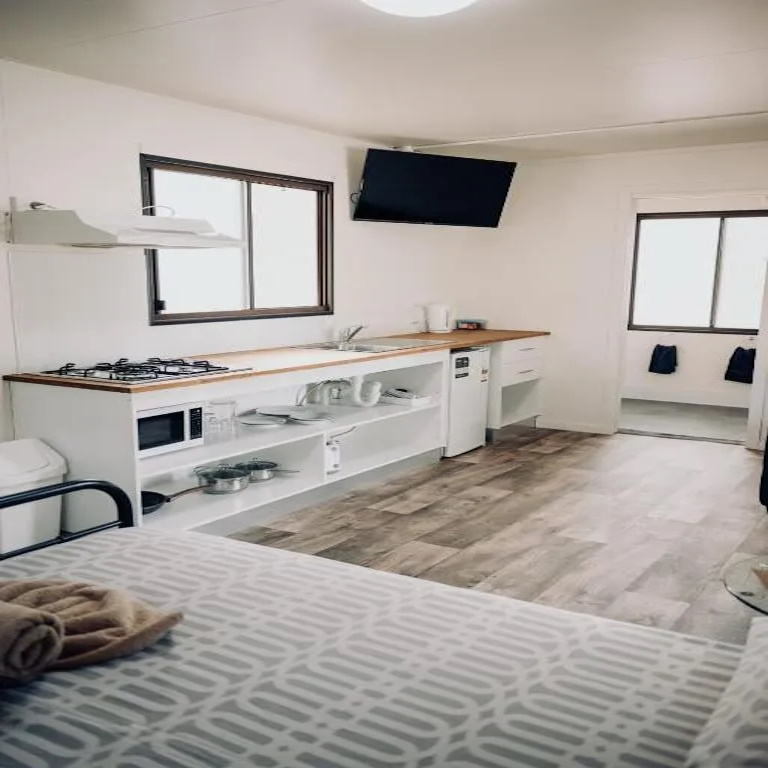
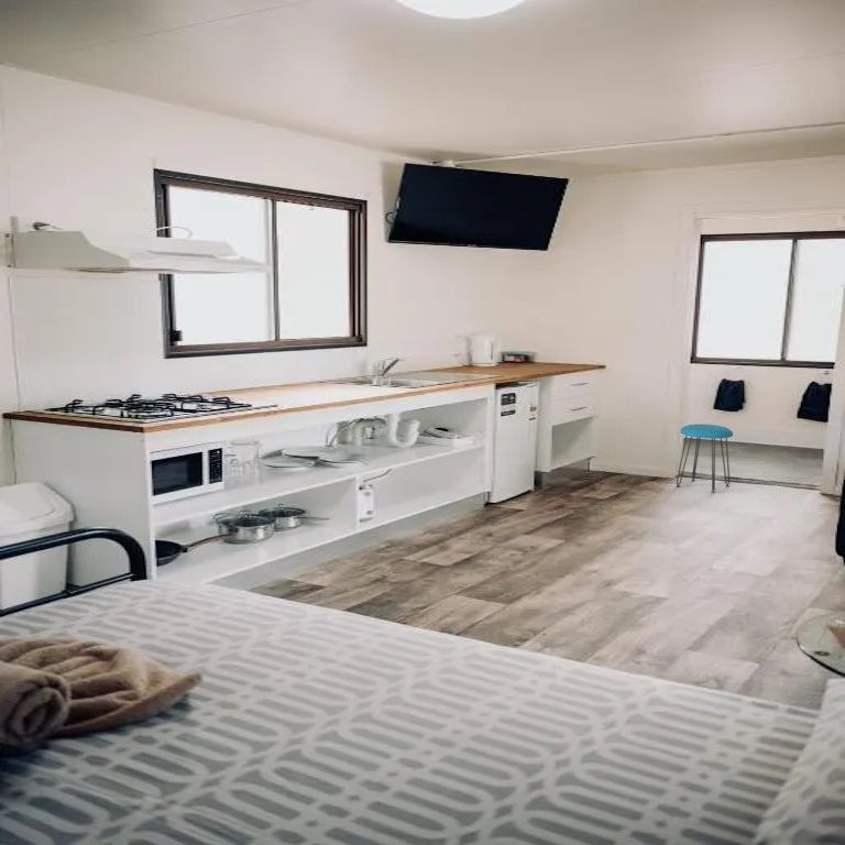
+ stool [676,422,734,494]
